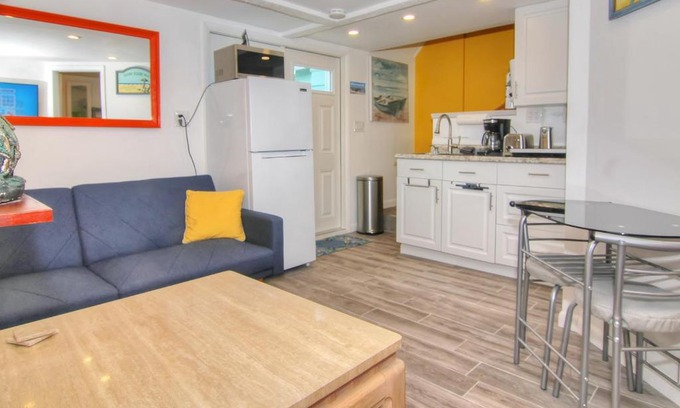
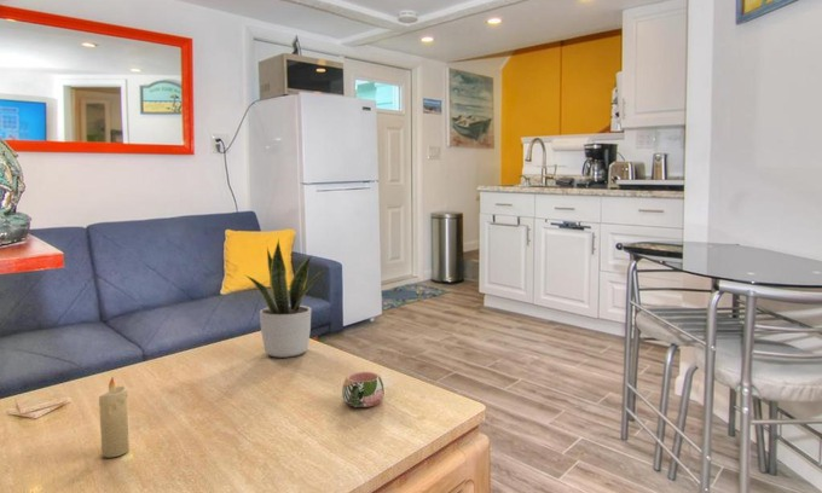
+ candle [98,376,131,459]
+ potted plant [244,238,326,359]
+ mug [341,371,386,408]
